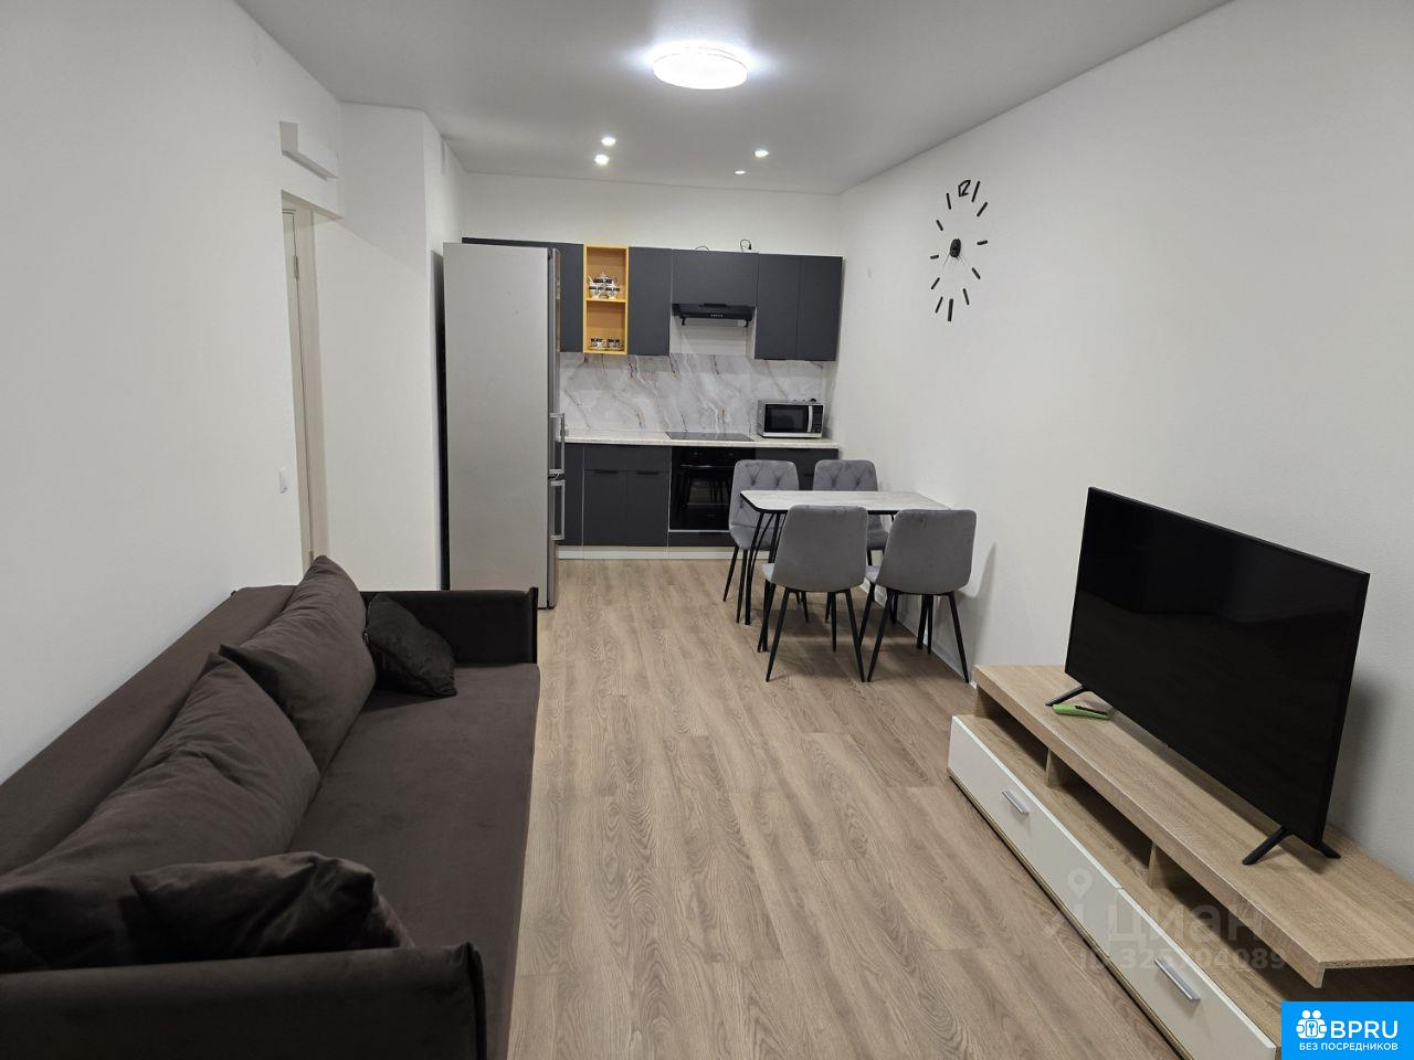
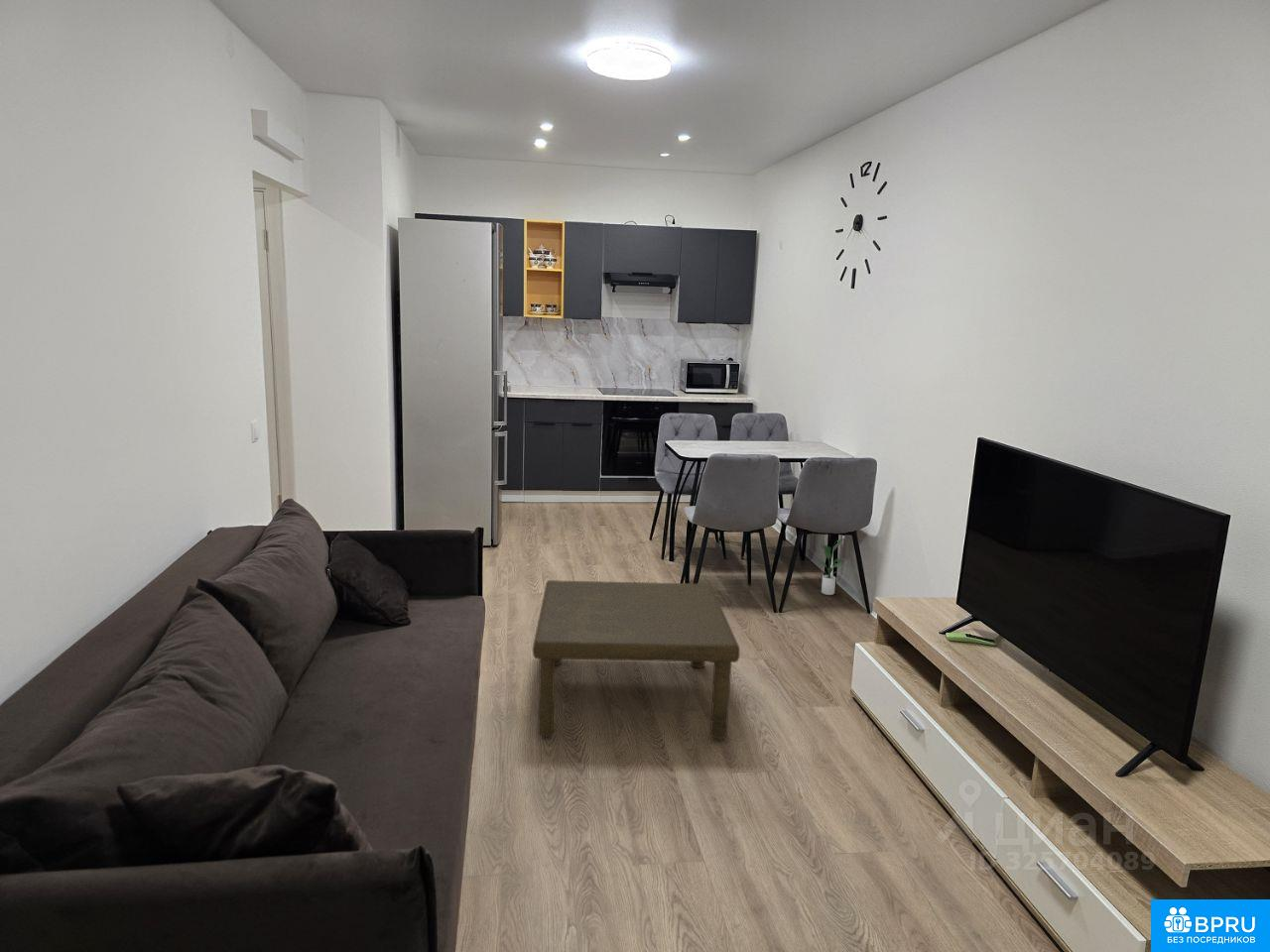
+ potted plant [815,536,847,596]
+ coffee table [532,579,740,741]
